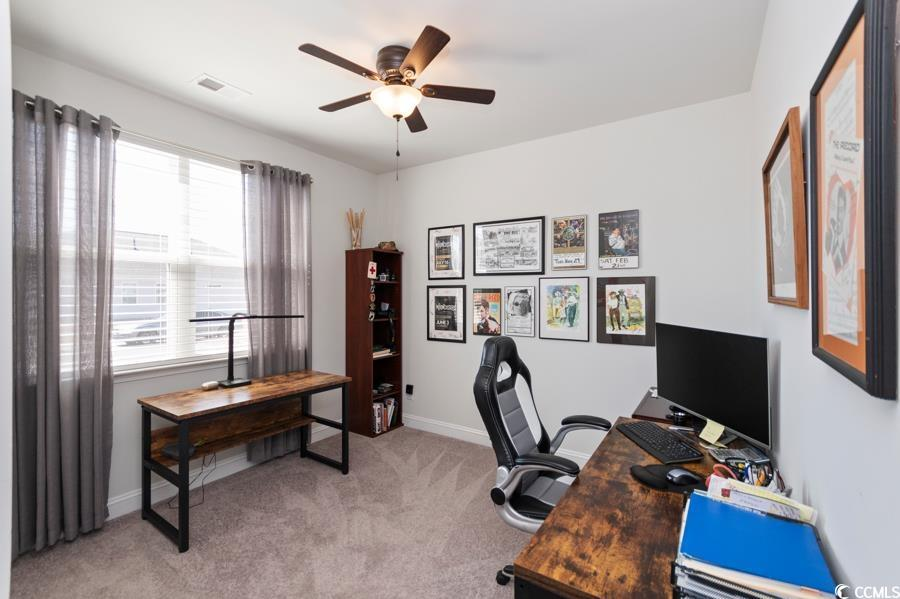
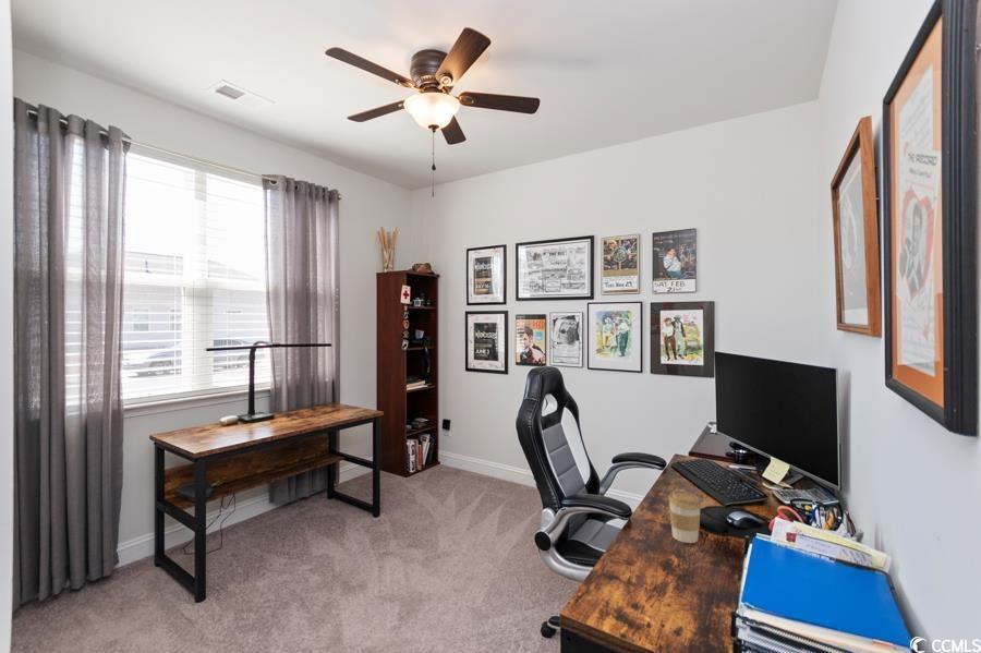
+ coffee cup [667,489,703,544]
